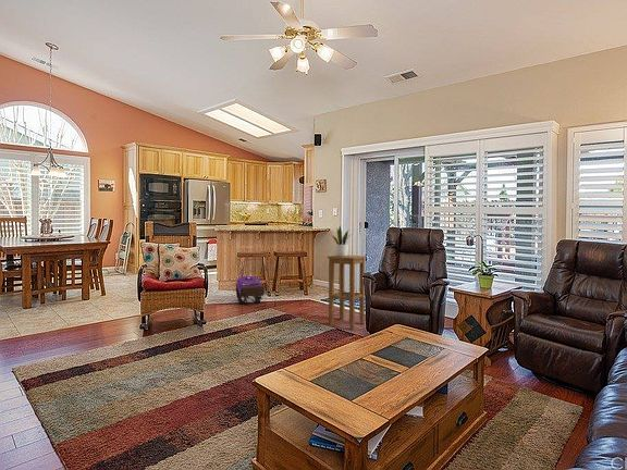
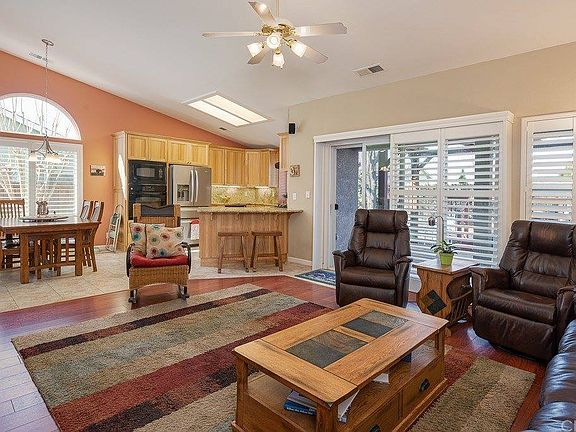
- stool [327,255,368,330]
- backpack [235,275,266,305]
- potted plant [331,224,353,257]
